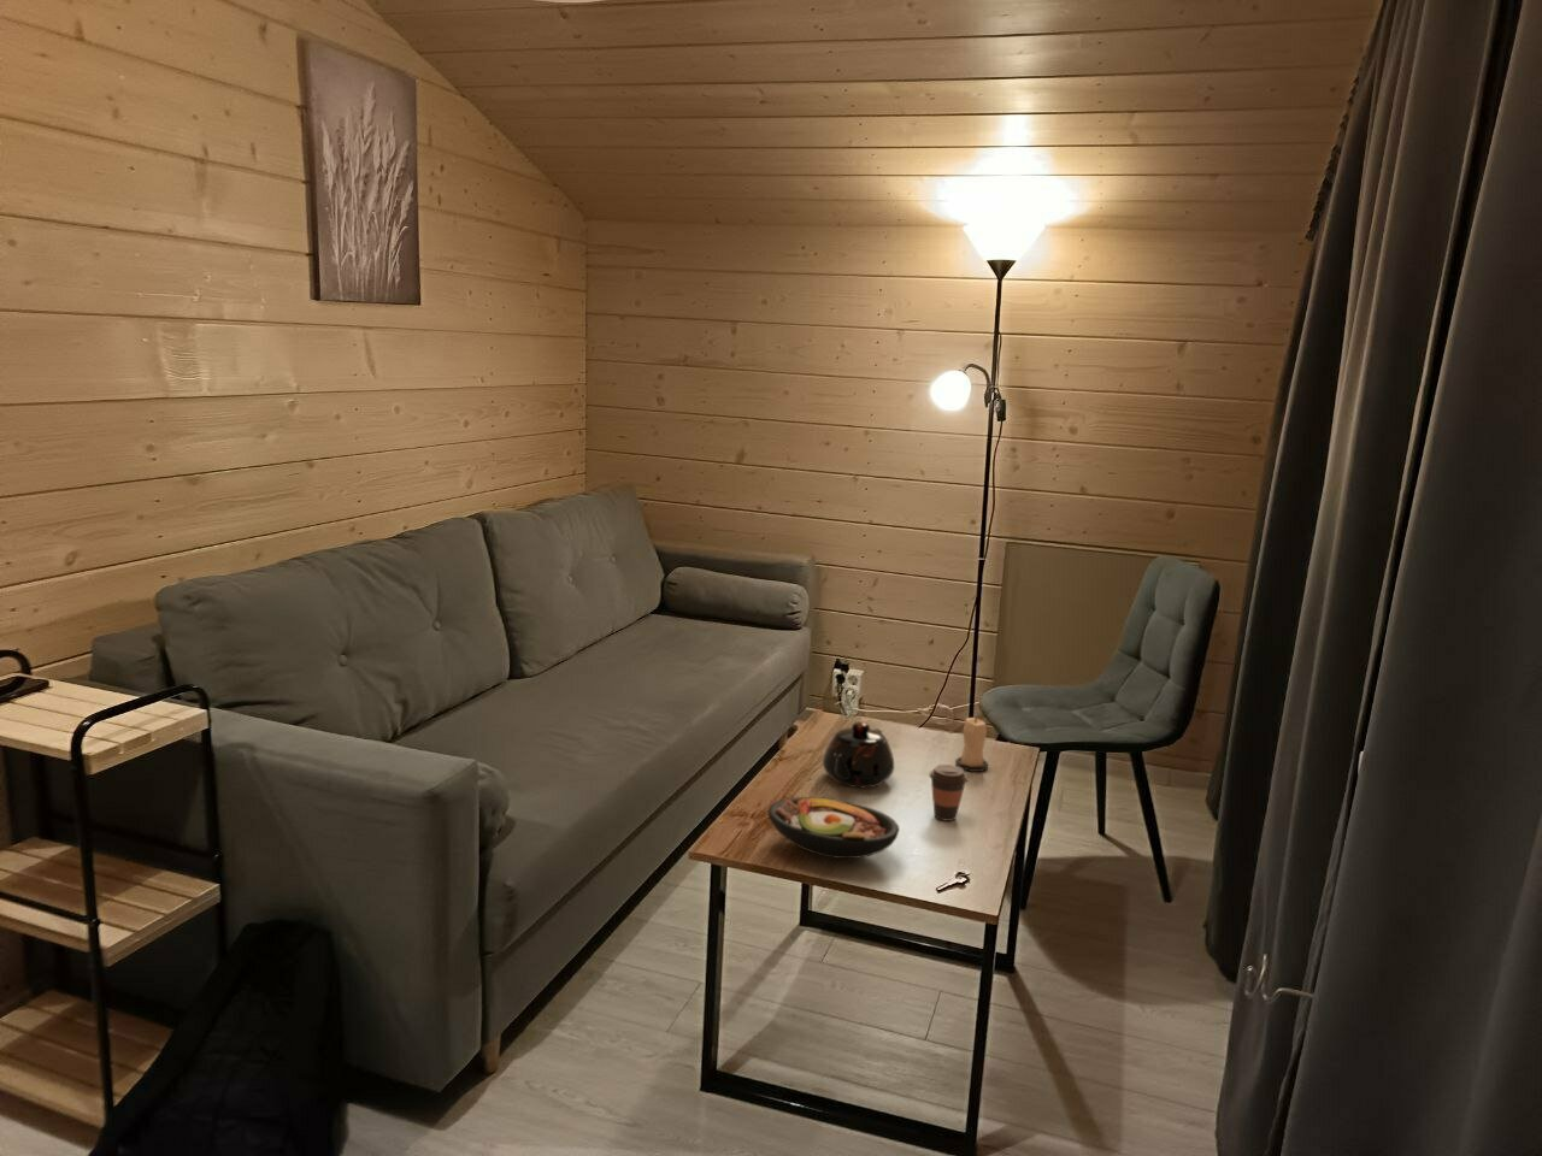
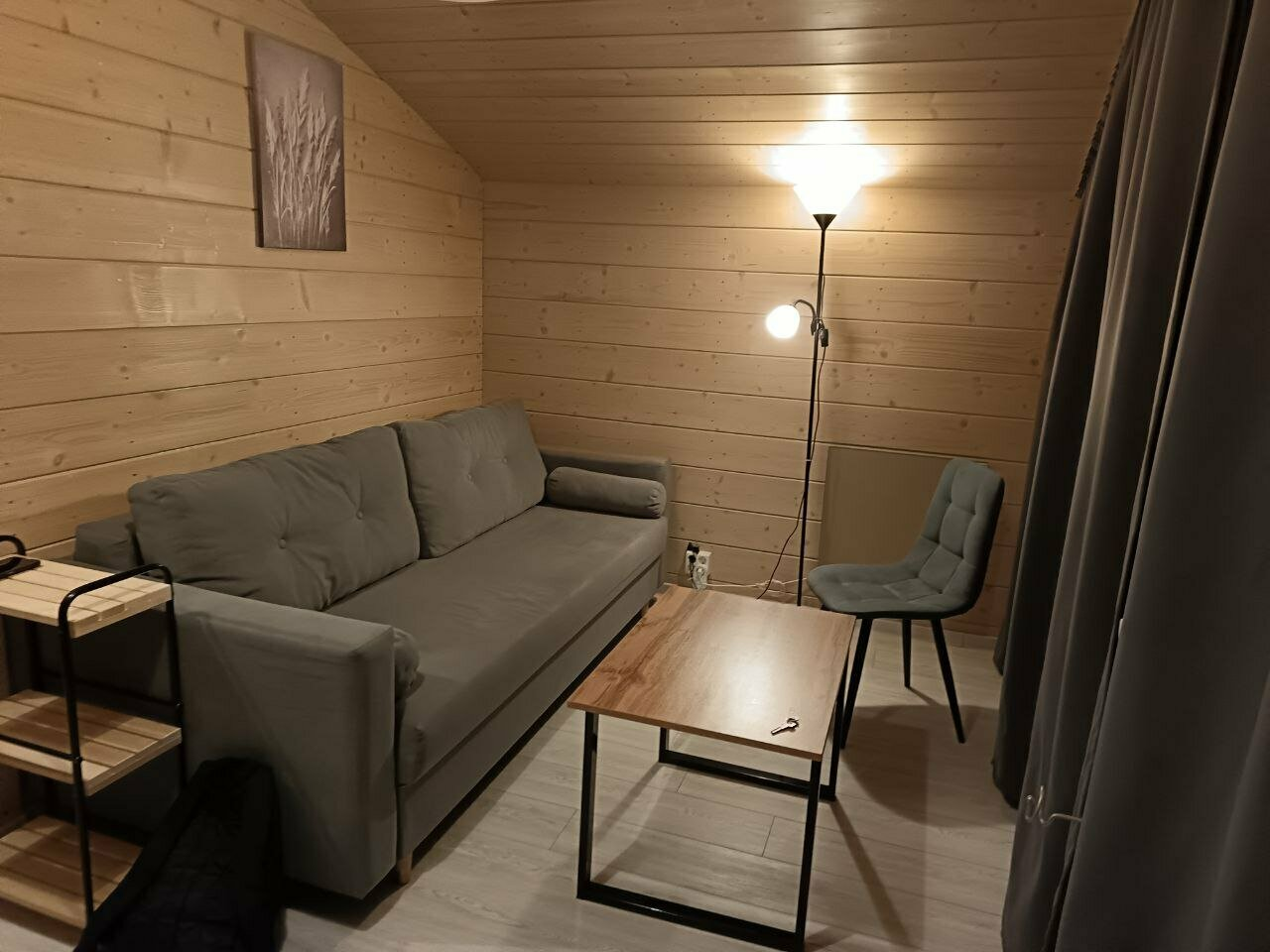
- coffee cup [928,764,970,822]
- teapot [822,720,895,789]
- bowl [767,795,901,860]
- candle [954,715,990,773]
